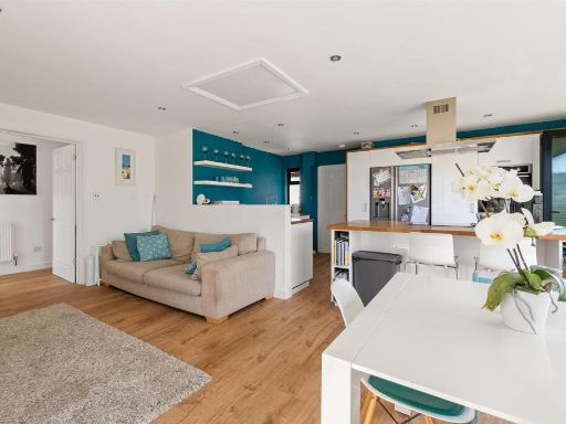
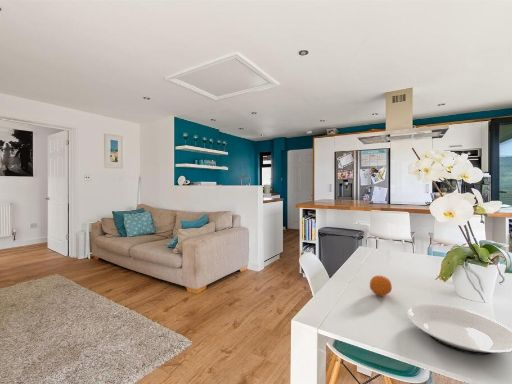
+ plate [406,303,512,356]
+ fruit [369,274,393,297]
